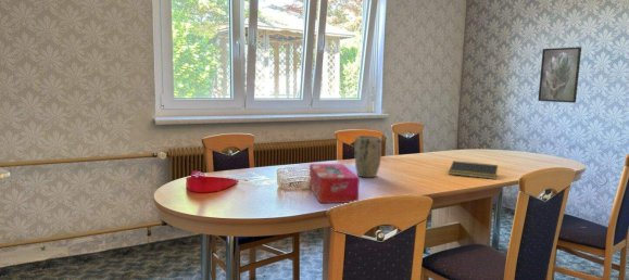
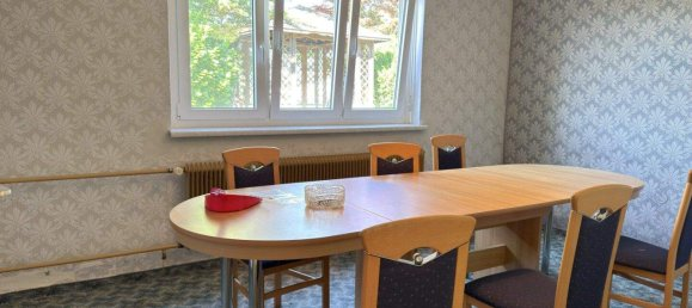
- plant pot [353,135,382,178]
- tissue box [307,163,361,204]
- notepad [448,160,499,180]
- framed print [537,46,582,104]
